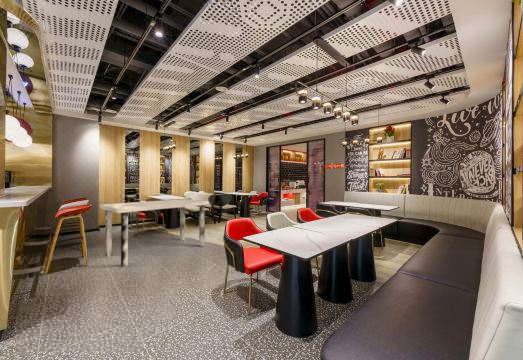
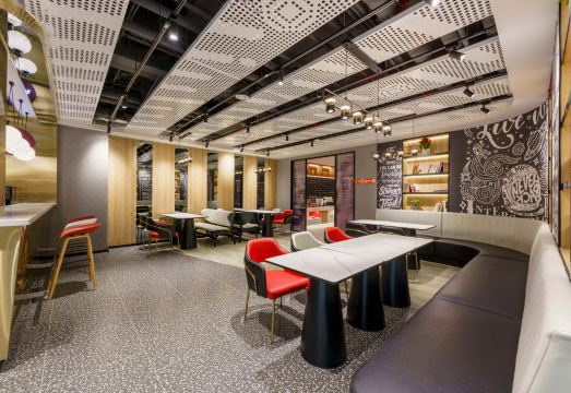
- dining table [99,198,210,268]
